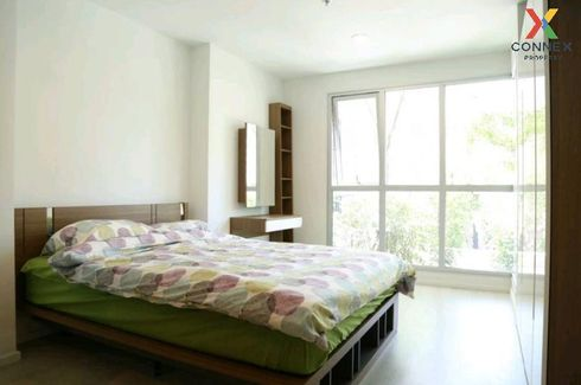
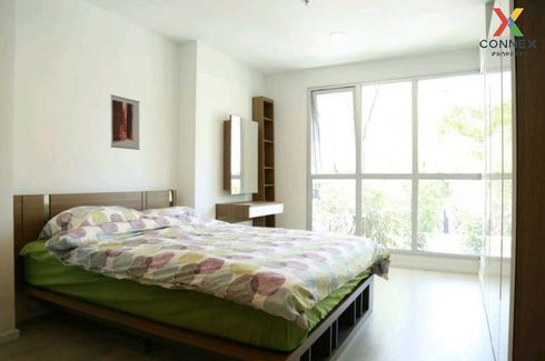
+ wall art [109,93,141,151]
